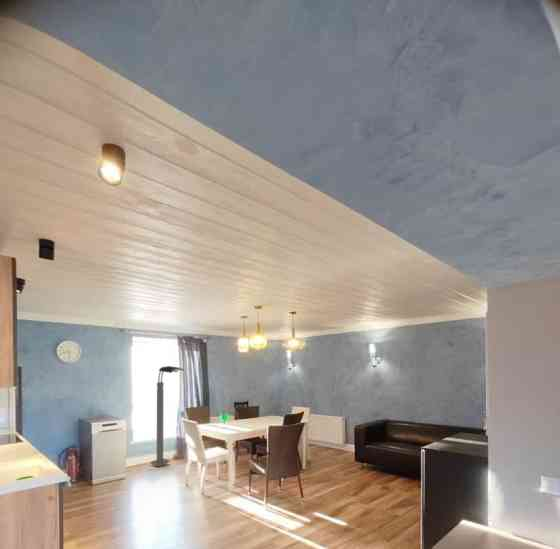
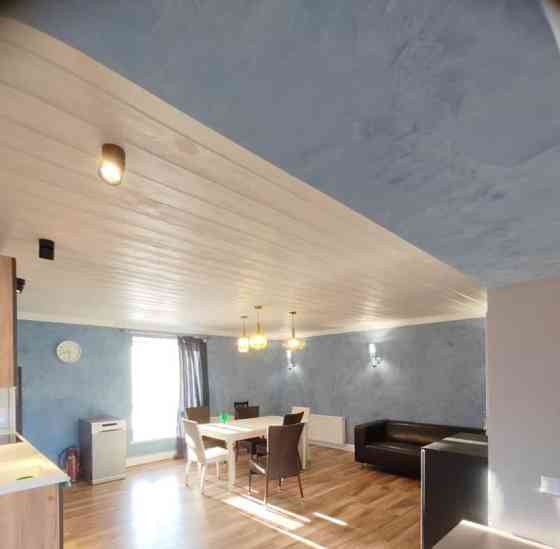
- floor lamp [148,365,185,468]
